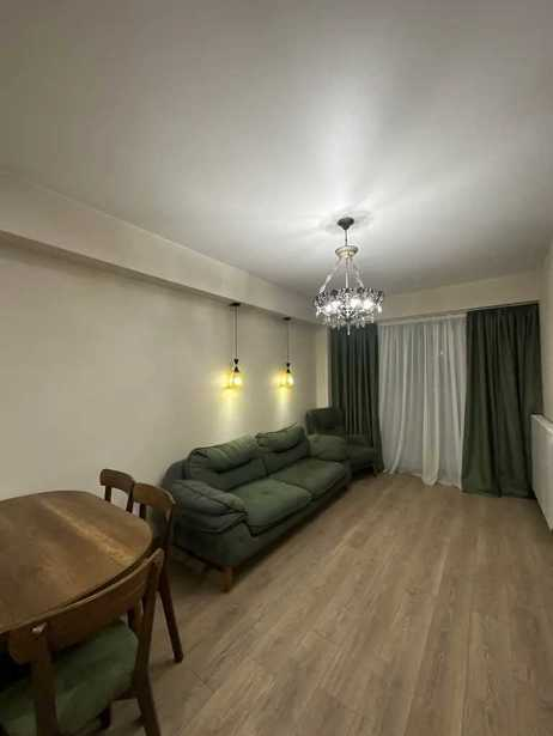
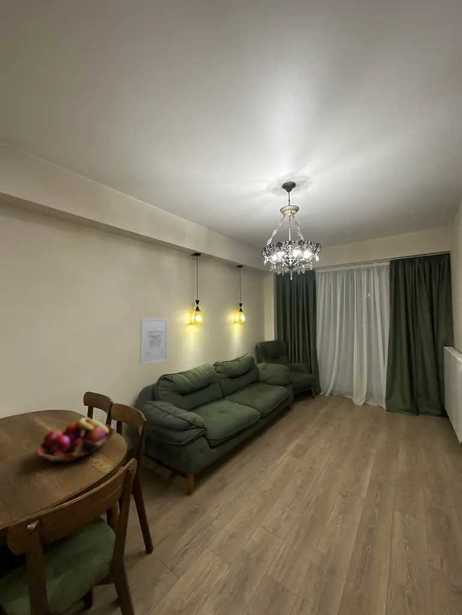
+ fruit basket [36,416,117,463]
+ wall art [139,317,170,367]
